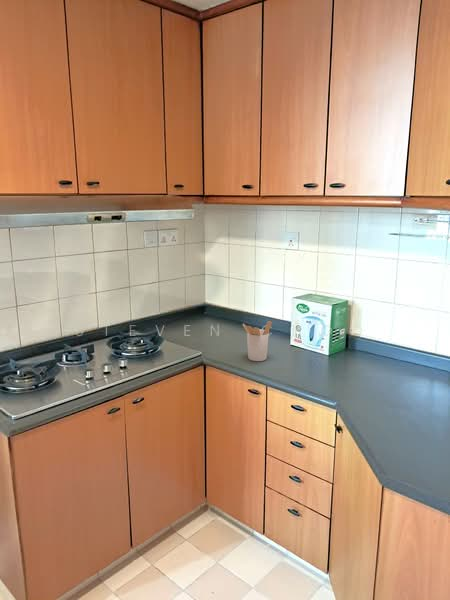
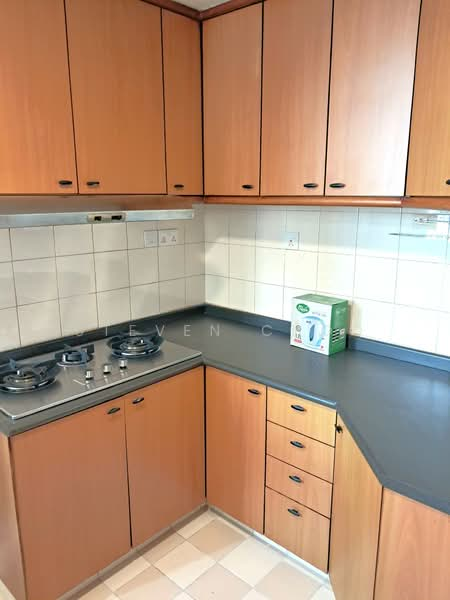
- utensil holder [242,320,273,362]
